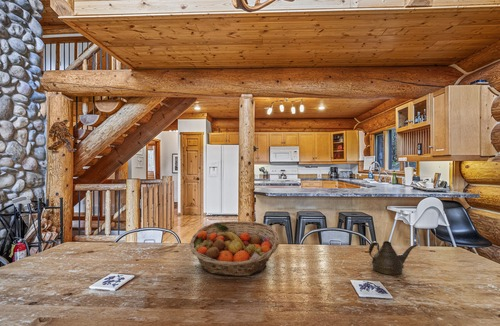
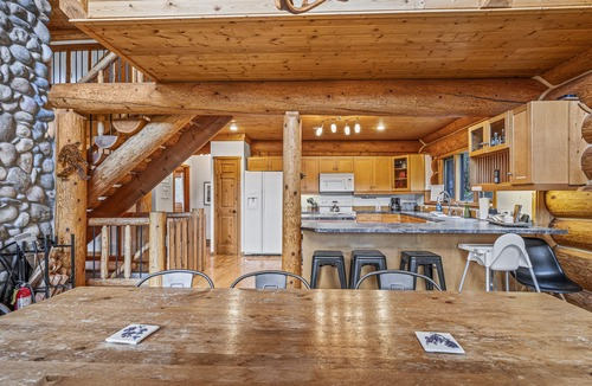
- teapot [368,240,418,276]
- fruit basket [188,220,280,277]
